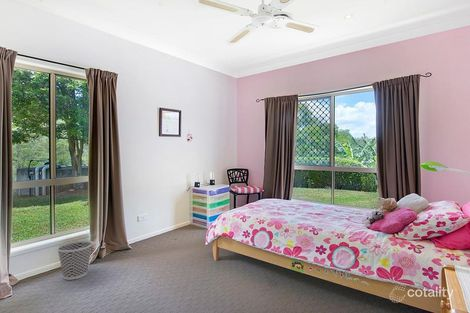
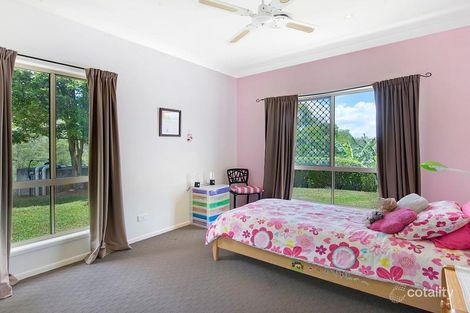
- wastebasket [56,239,94,281]
